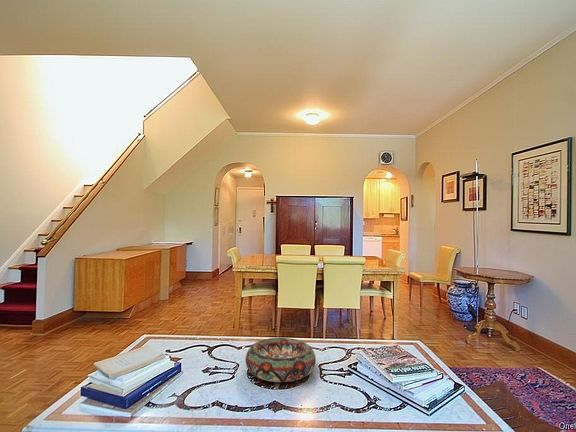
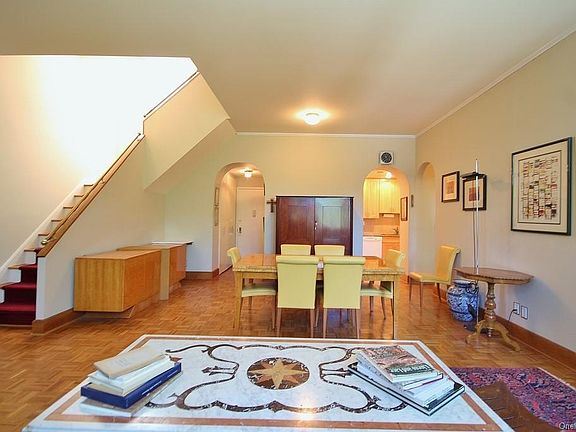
- decorative bowl [245,337,317,383]
